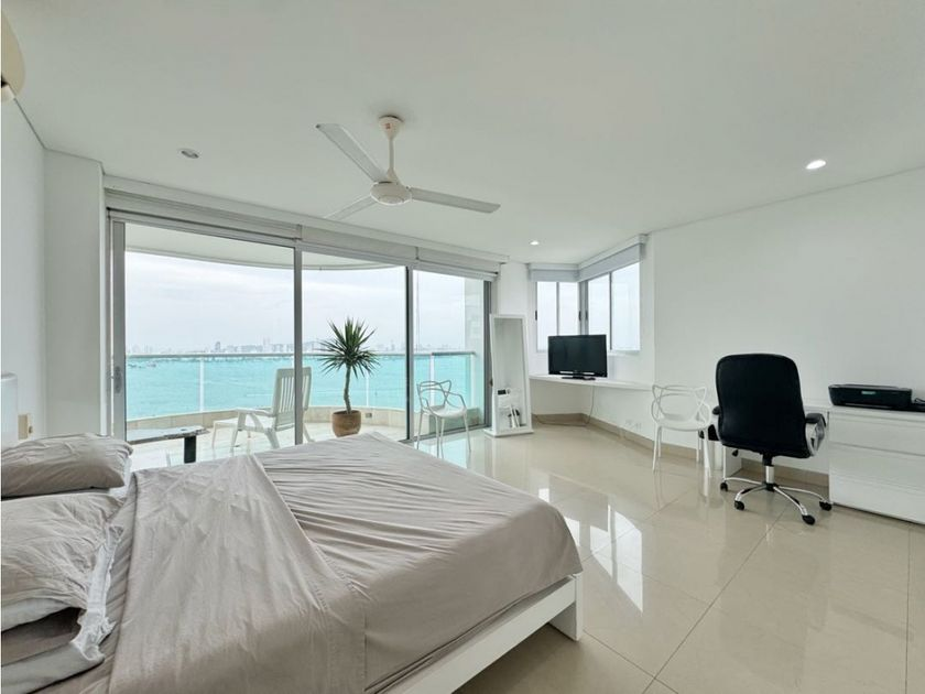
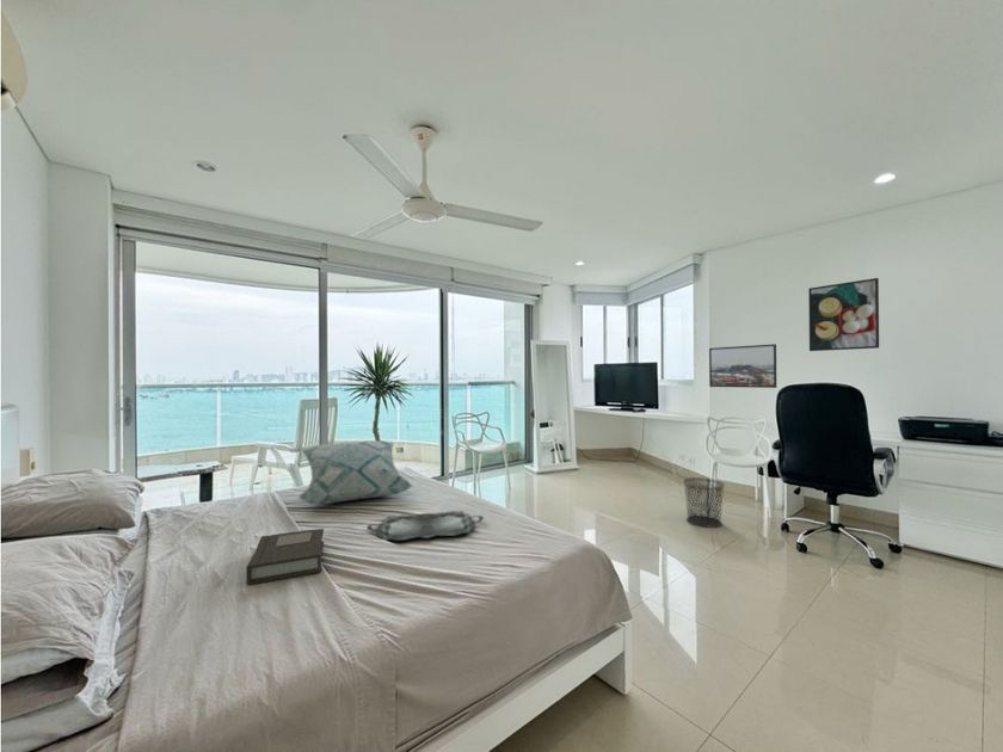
+ decorative pillow [297,439,413,505]
+ serving tray [365,510,485,542]
+ waste bin [682,476,726,529]
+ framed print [708,343,777,389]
+ book [246,528,325,586]
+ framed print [807,277,880,352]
